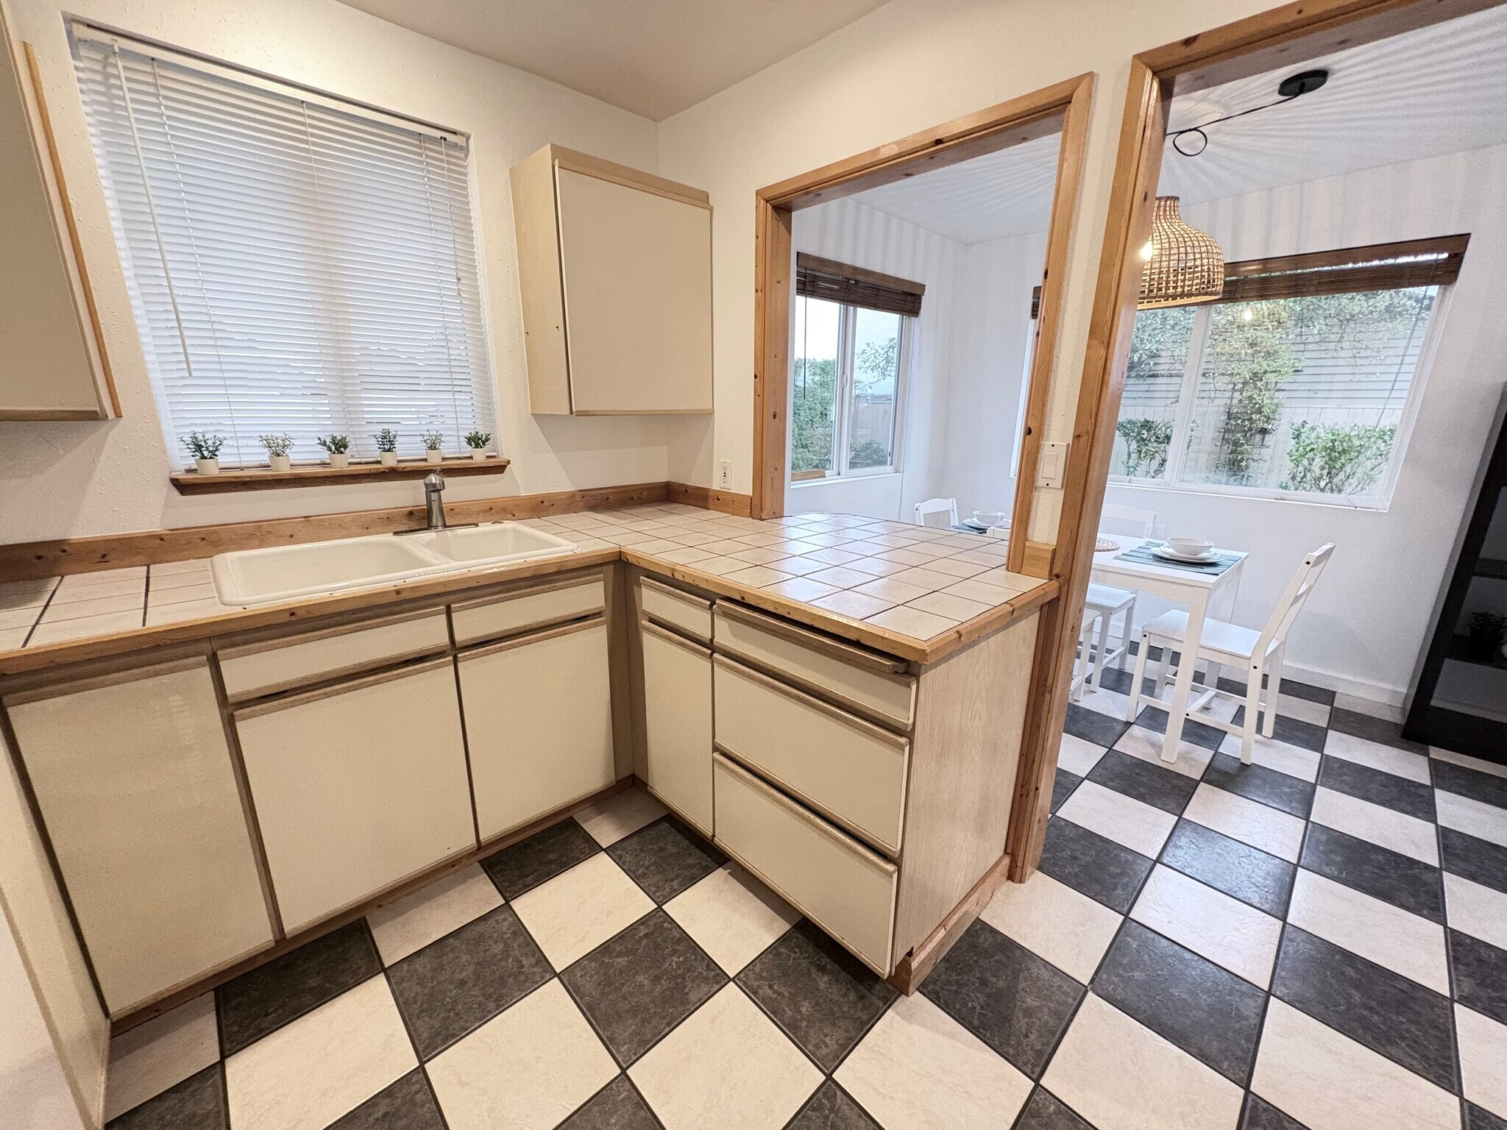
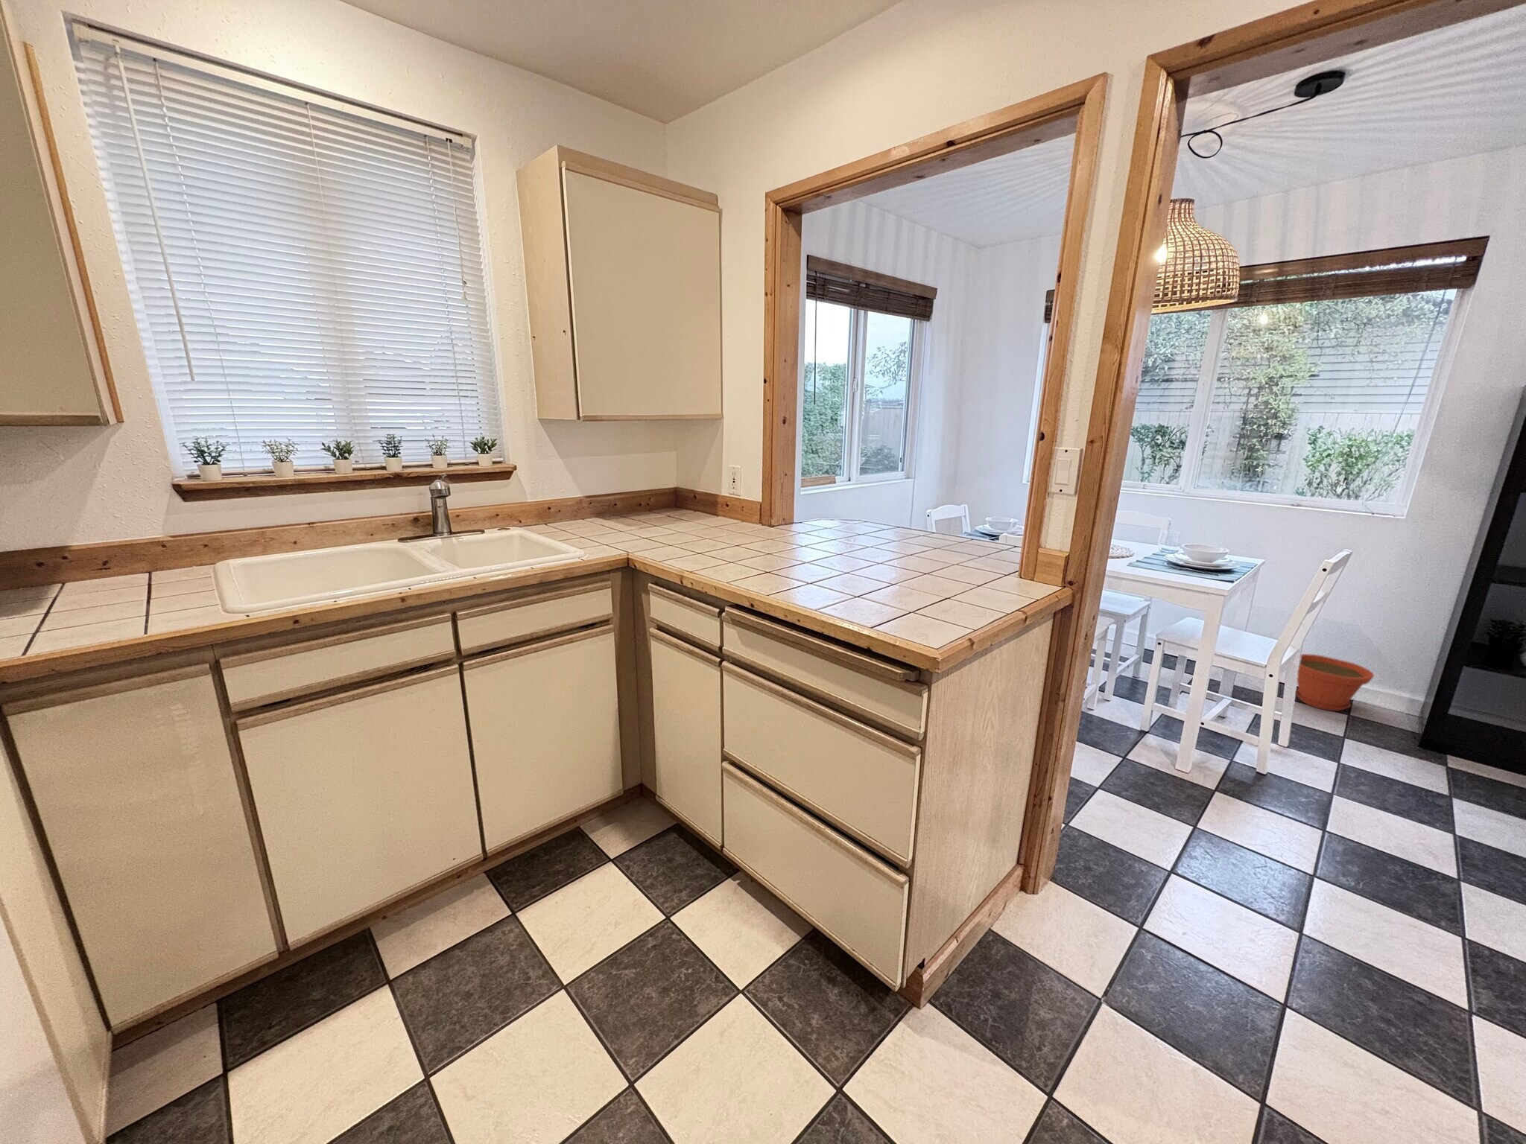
+ plant pot [1295,654,1375,713]
